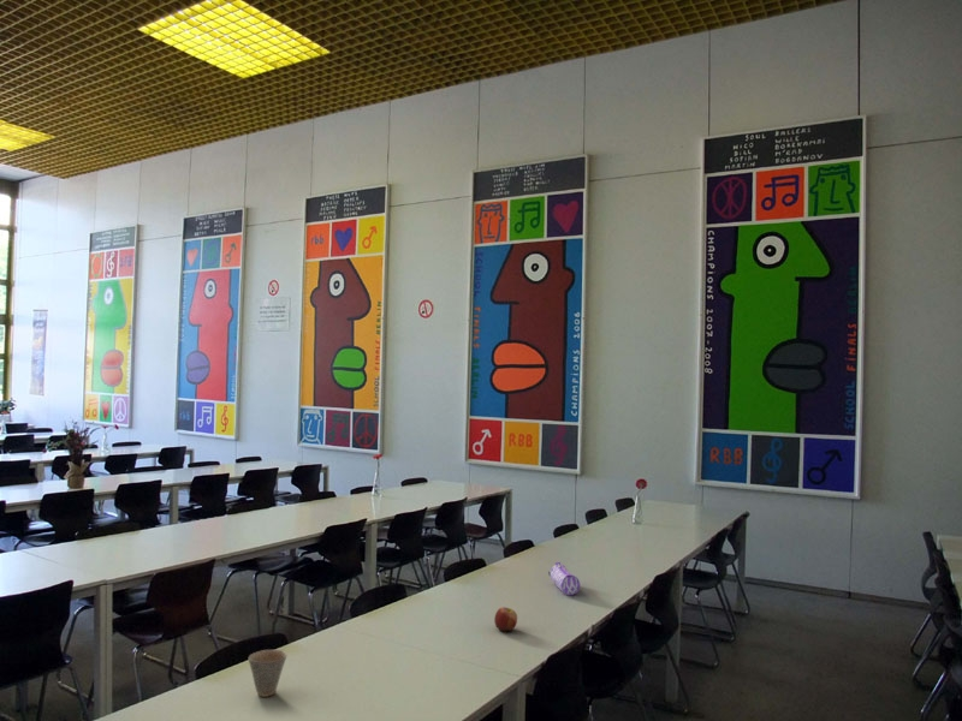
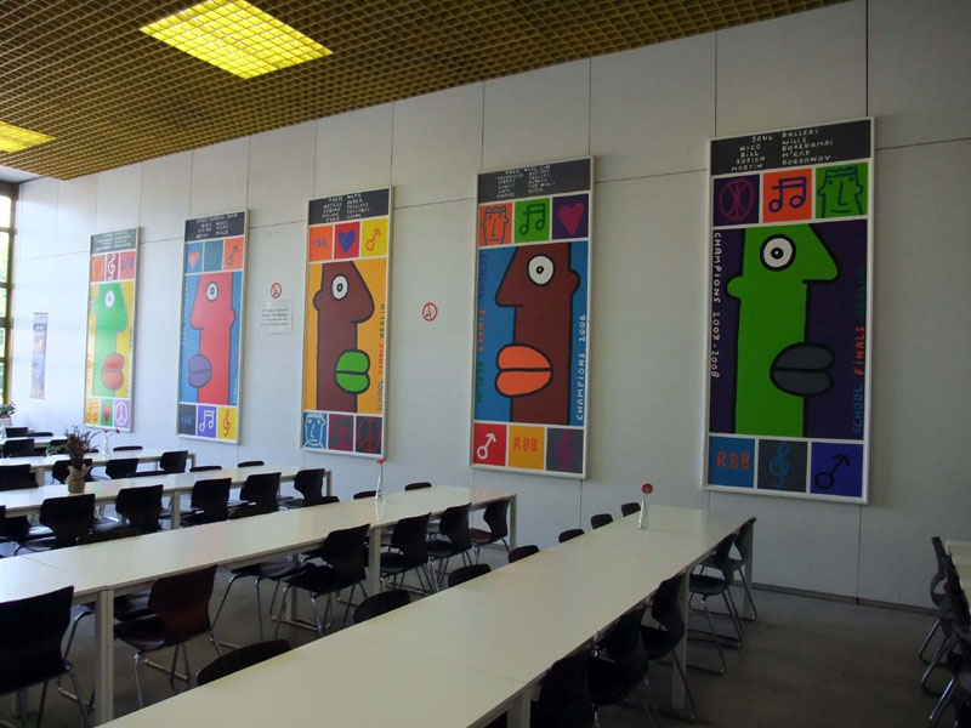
- pencil case [547,561,581,596]
- cup [248,649,289,698]
- apple [493,606,518,633]
